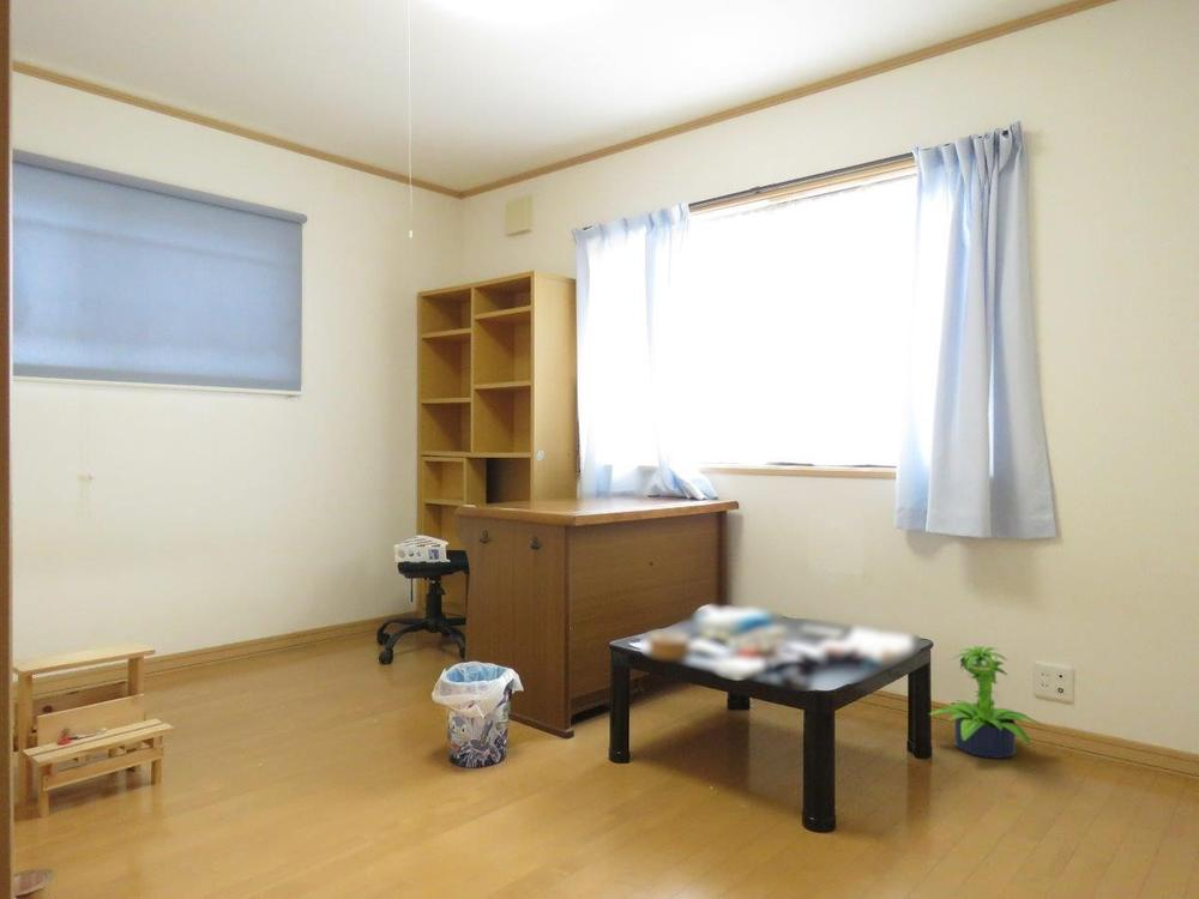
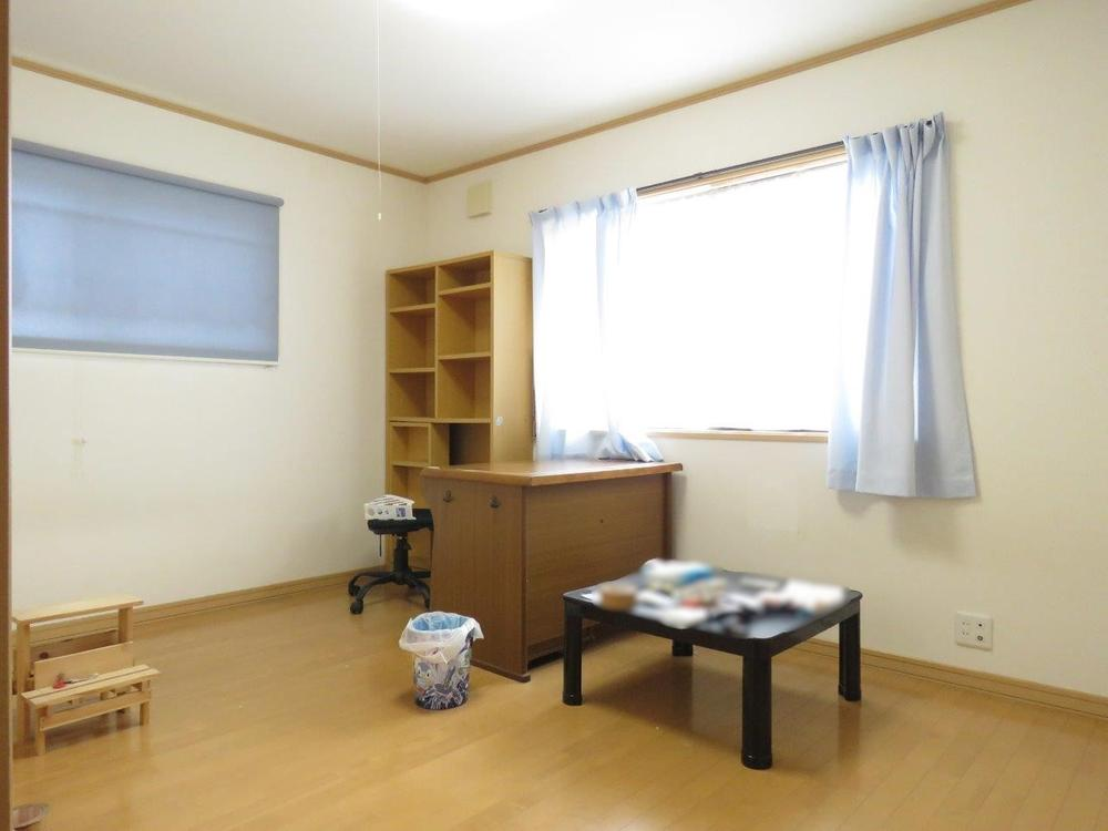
- potted plant [929,645,1042,760]
